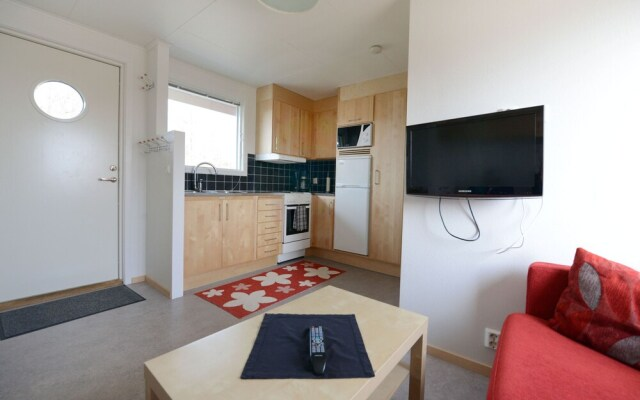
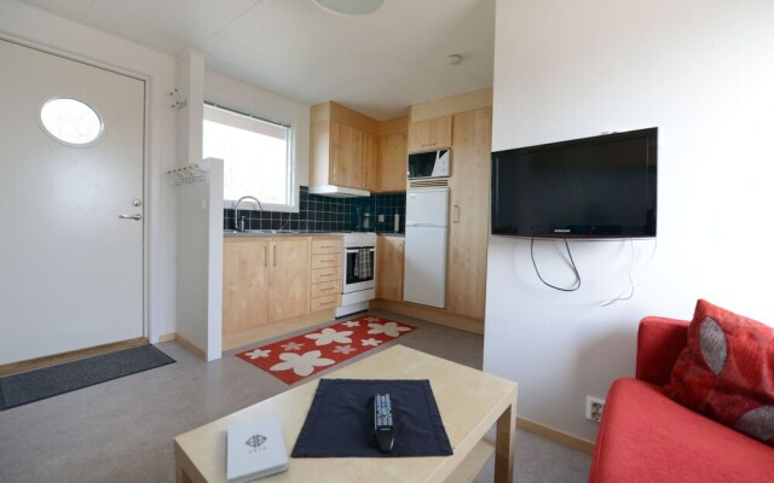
+ notepad [226,415,289,483]
